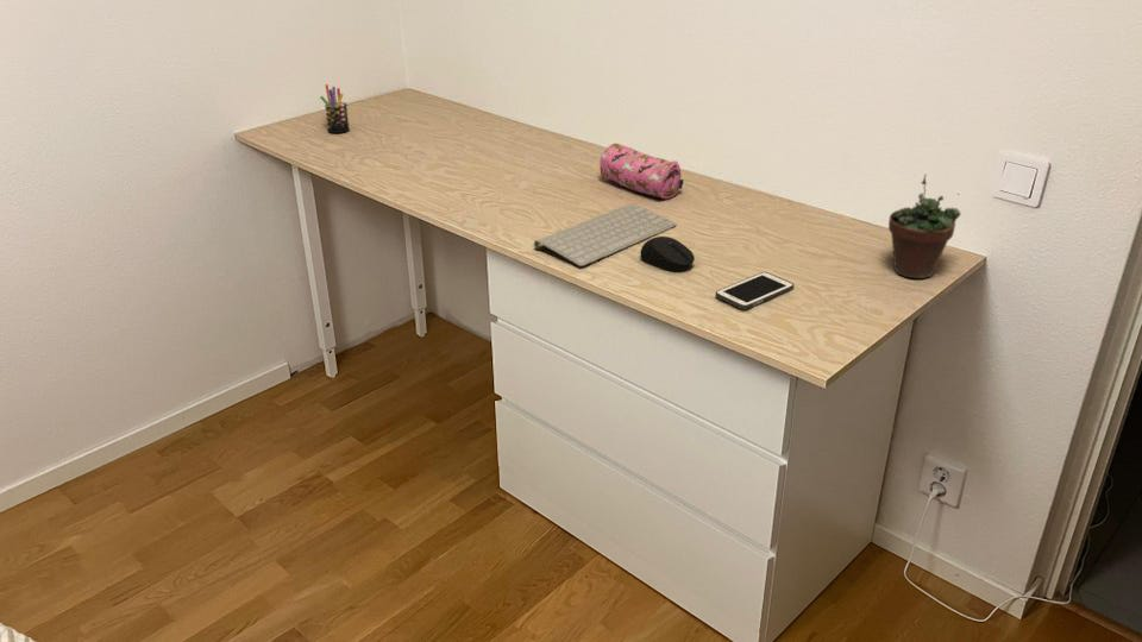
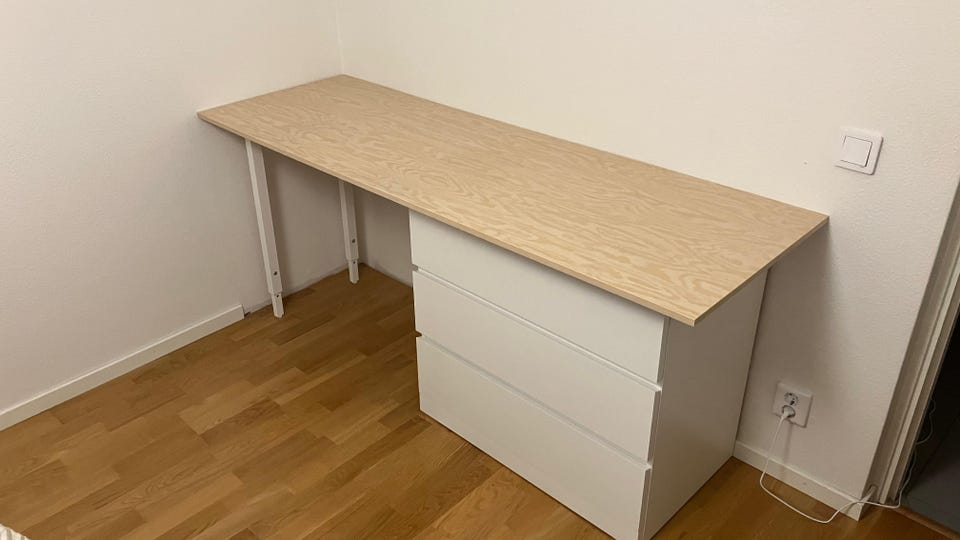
- cell phone [715,271,795,310]
- computer mouse [640,235,696,272]
- keyboard [533,202,678,268]
- pen holder [319,83,351,134]
- succulent plant [887,174,962,279]
- pencil case [598,143,684,200]
